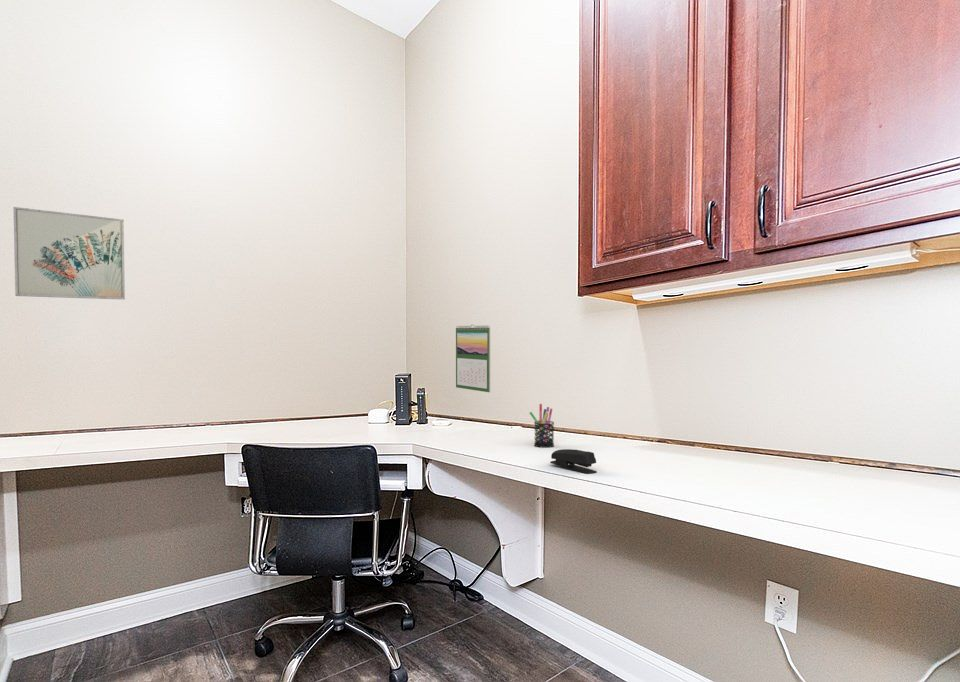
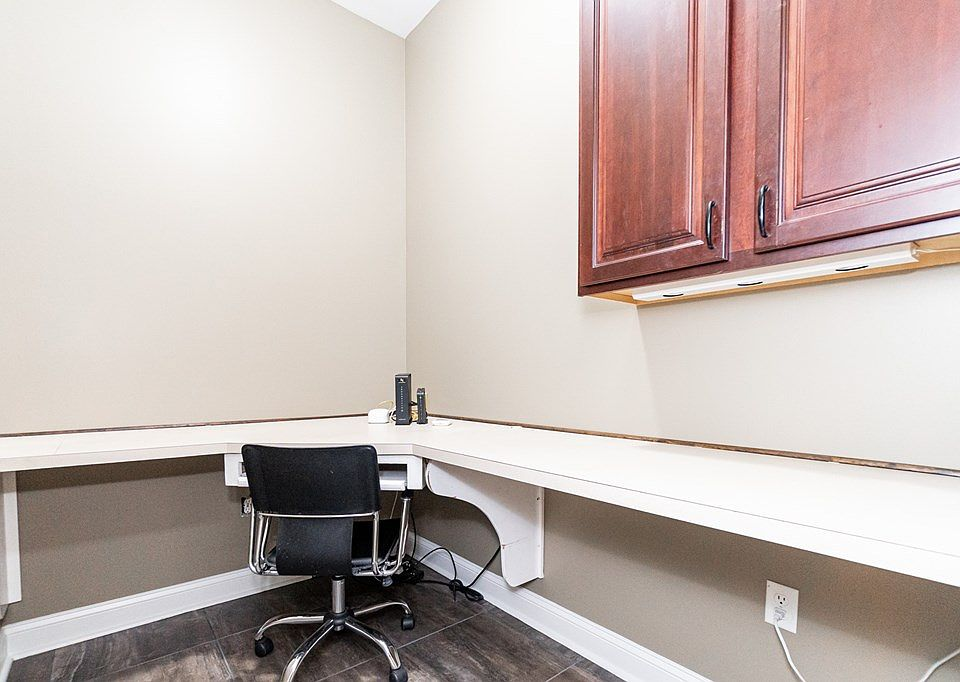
- pen holder [529,403,555,449]
- wall art [13,206,126,301]
- calendar [455,324,491,393]
- stapler [549,448,598,475]
